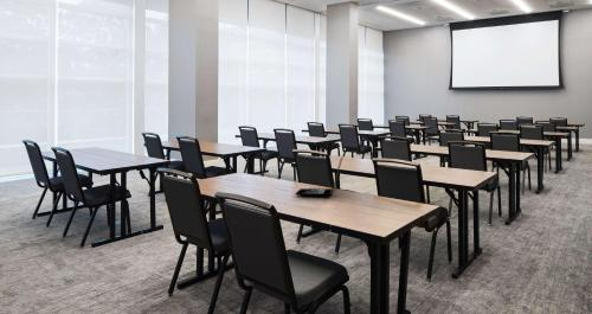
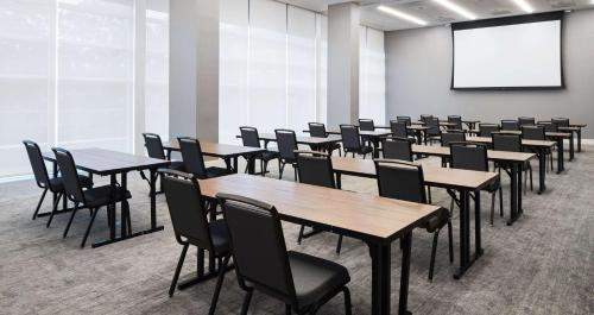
- laptop [294,156,343,197]
